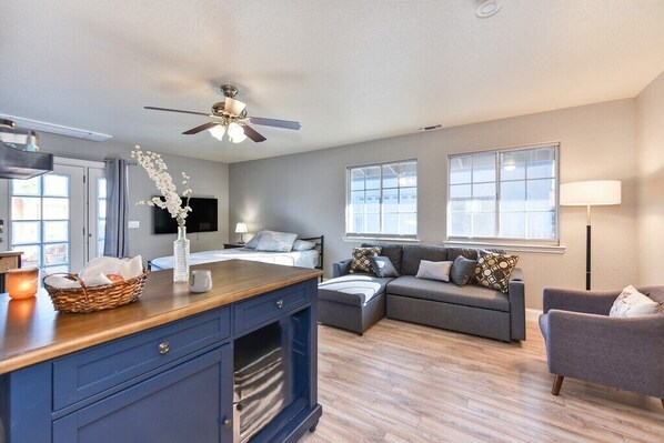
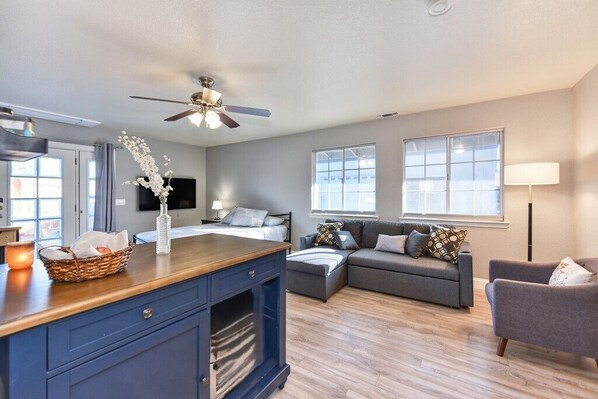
- mug [189,269,213,293]
